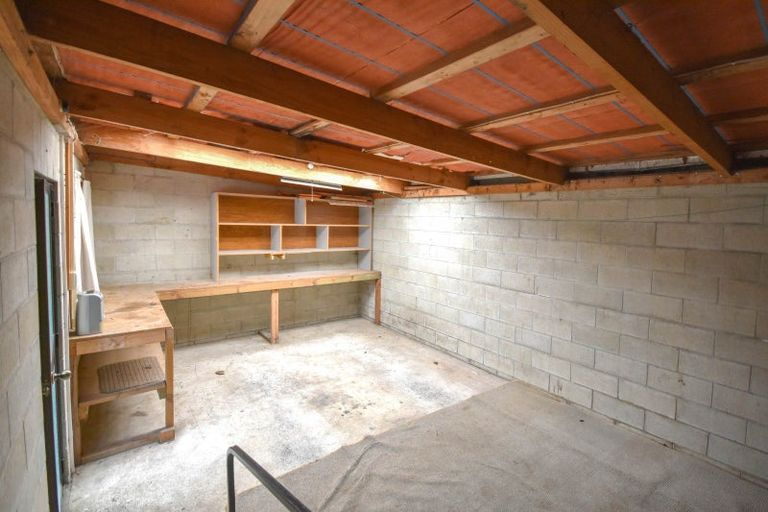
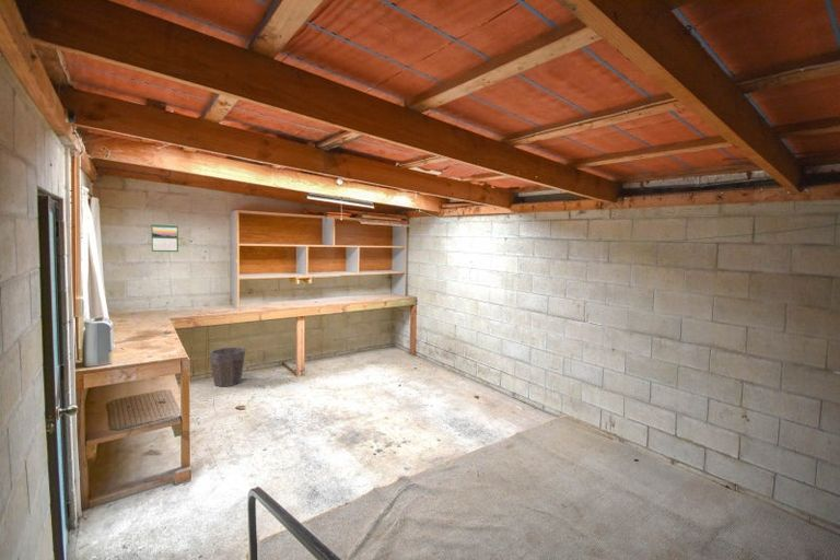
+ calendar [150,223,179,253]
+ waste bin [208,347,246,387]
